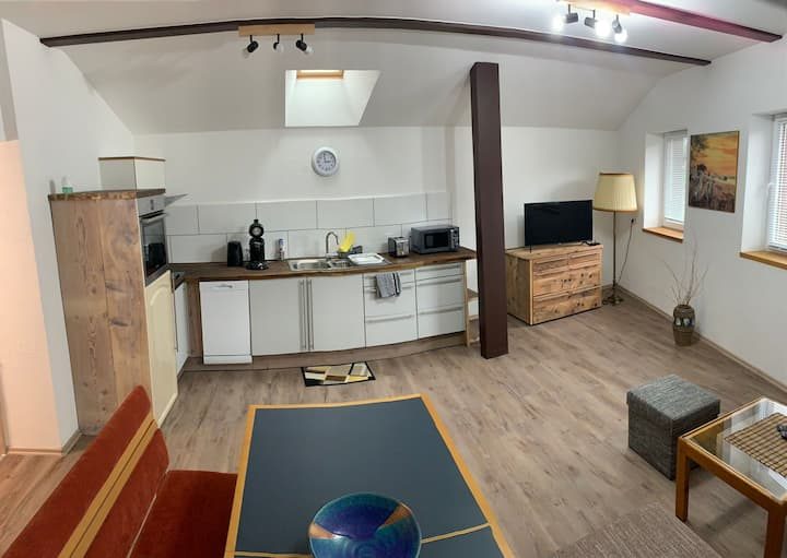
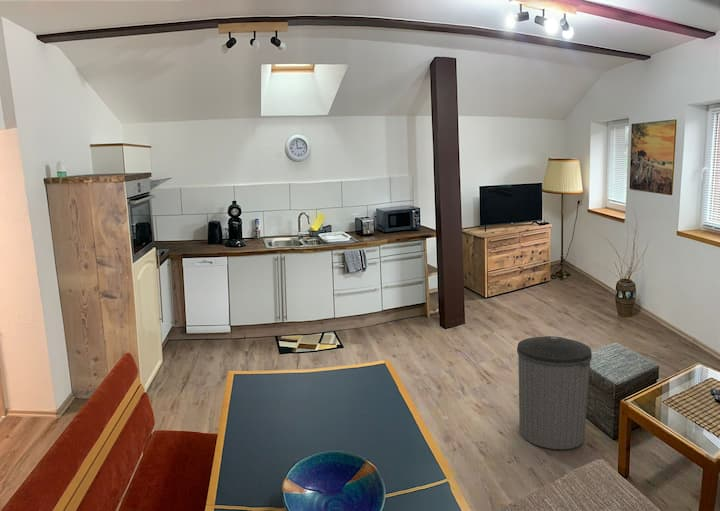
+ trash can [516,335,593,450]
